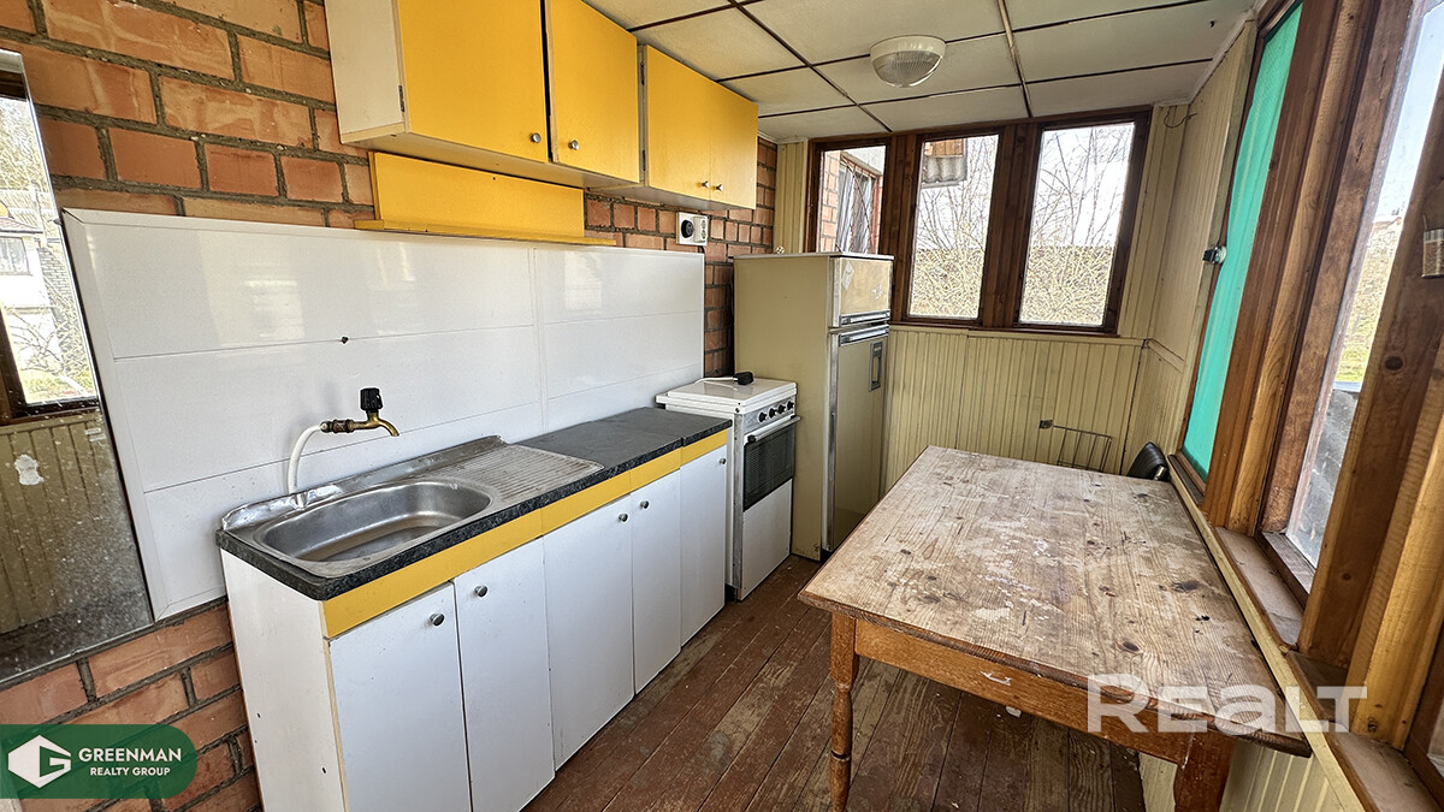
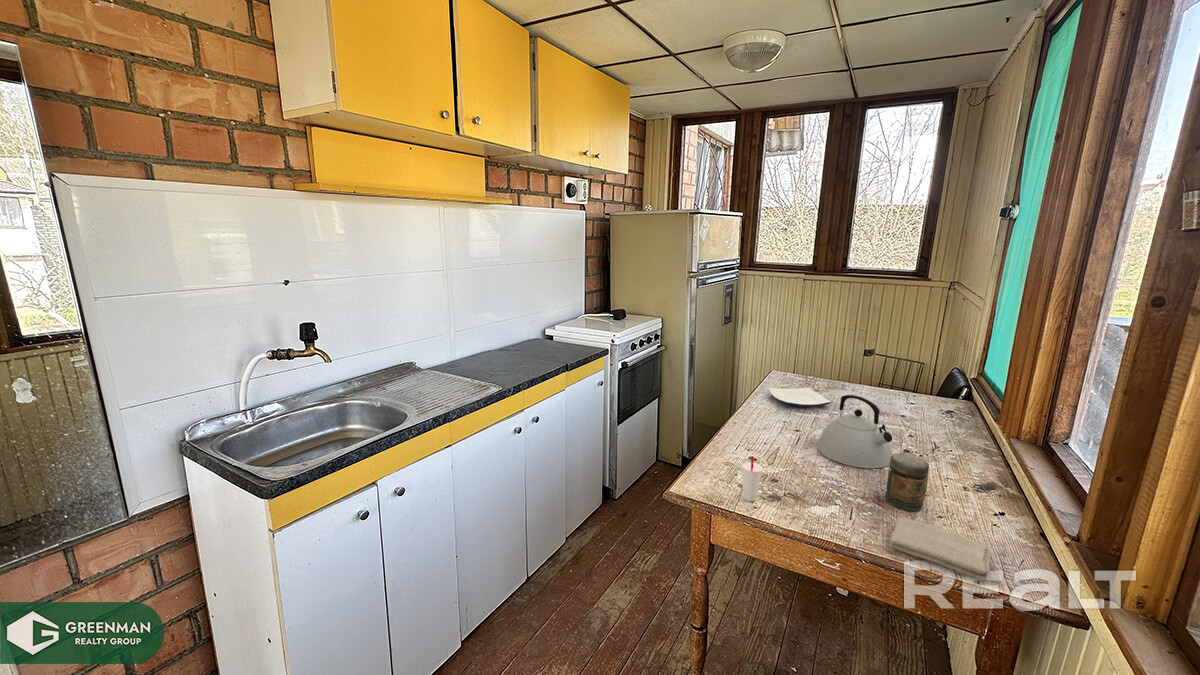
+ kettle [816,394,893,469]
+ jar [884,452,930,512]
+ plate [767,387,832,408]
+ cup [740,455,764,502]
+ washcloth [888,516,992,582]
